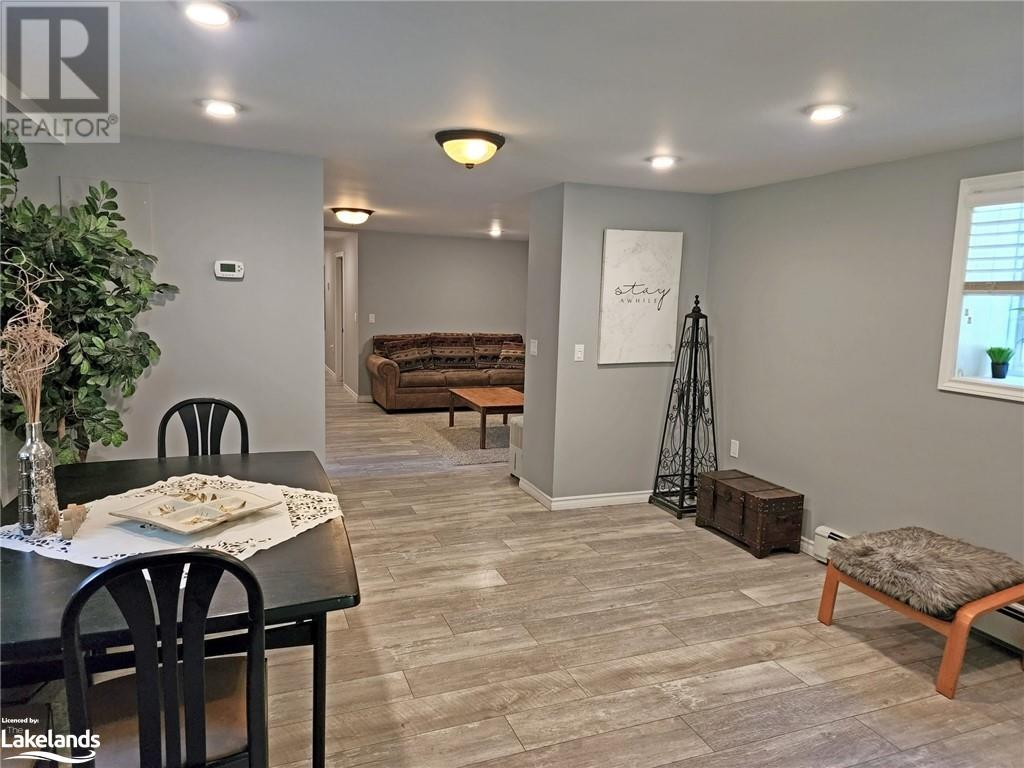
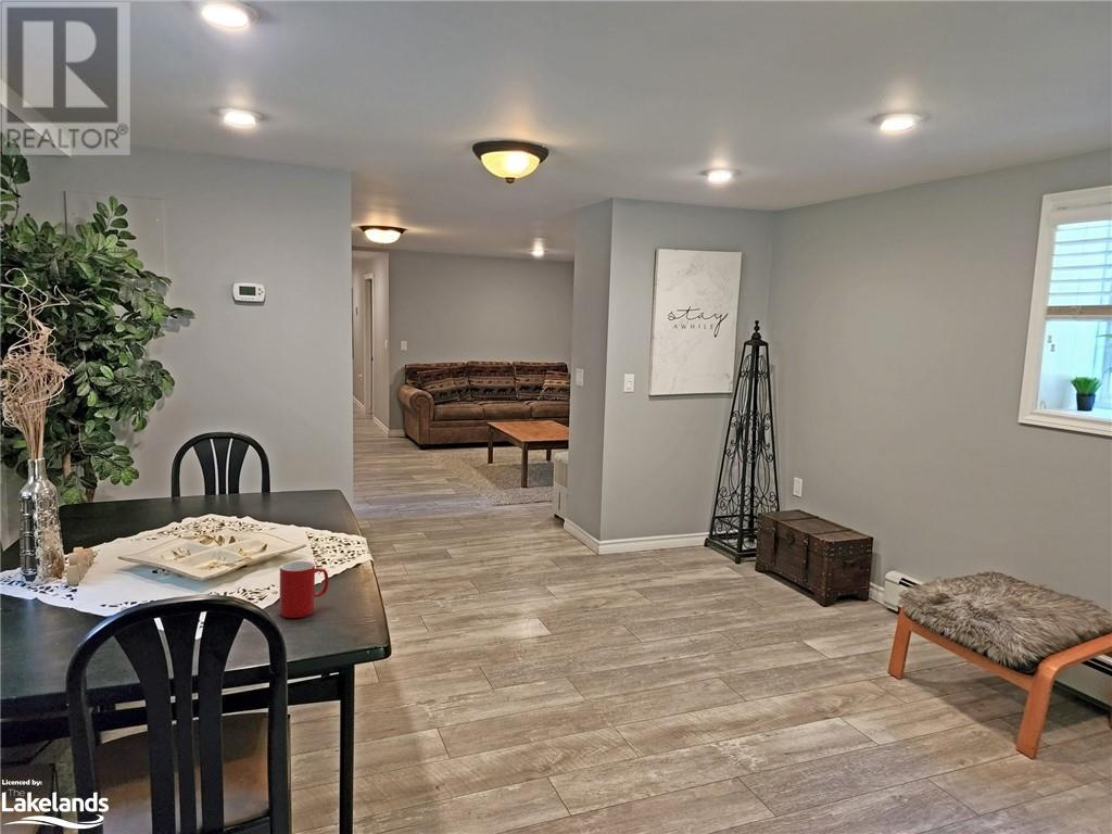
+ cup [279,560,329,619]
